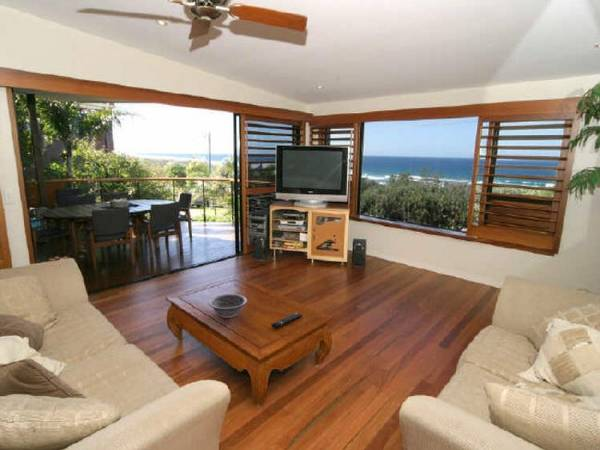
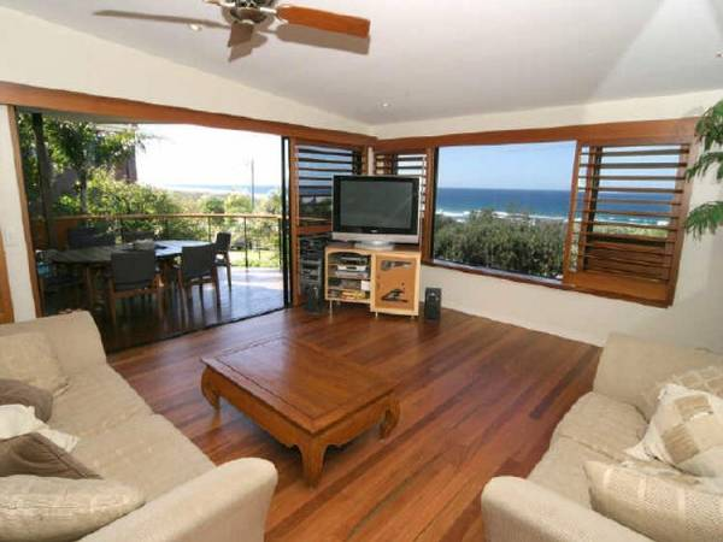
- decorative bowl [208,293,248,319]
- remote control [270,312,303,329]
